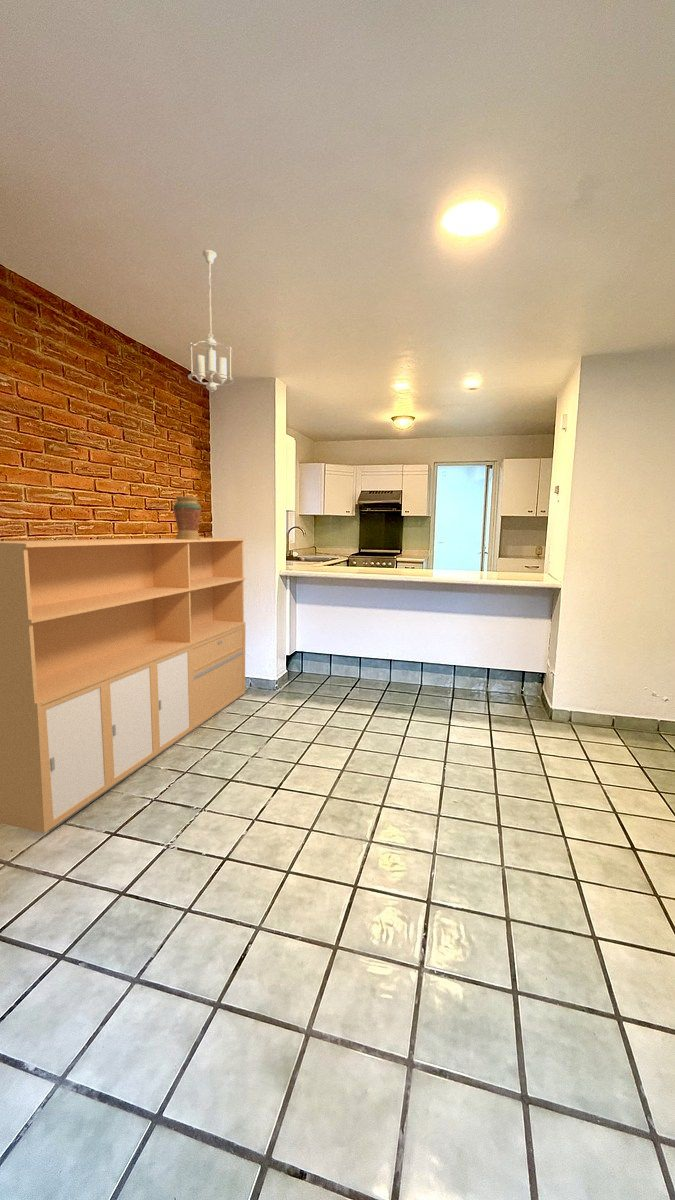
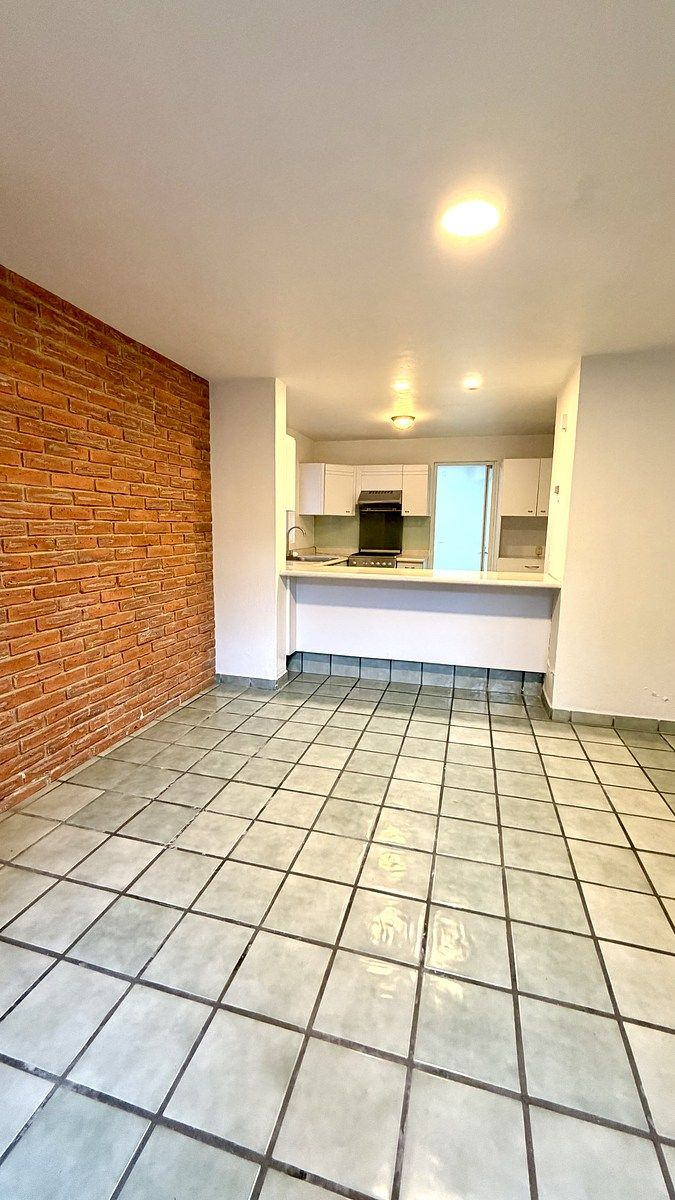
- decorative vase [172,496,202,540]
- pendant light [186,249,235,393]
- storage cabinet [0,537,246,834]
